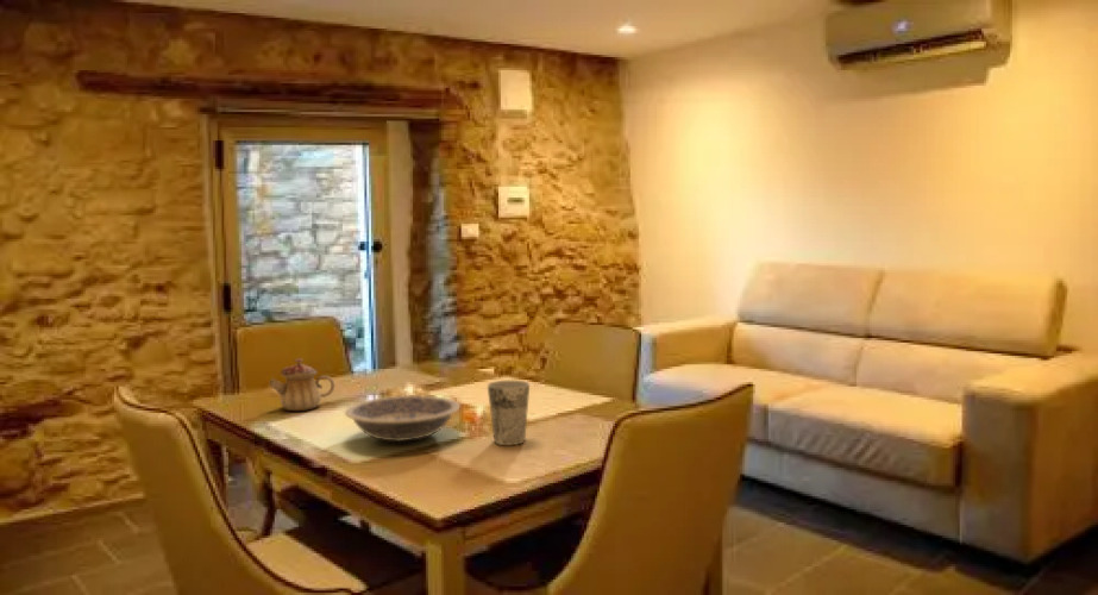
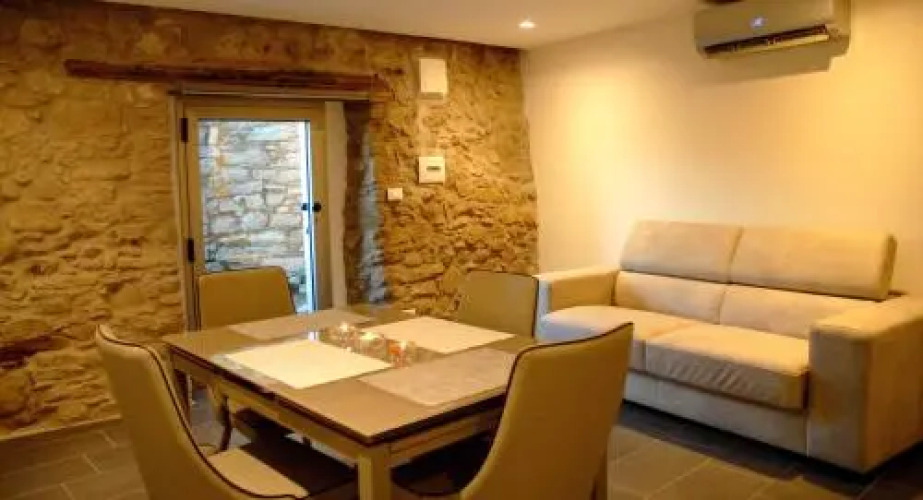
- cup [487,380,531,446]
- teapot [269,357,335,412]
- bowl [344,395,460,443]
